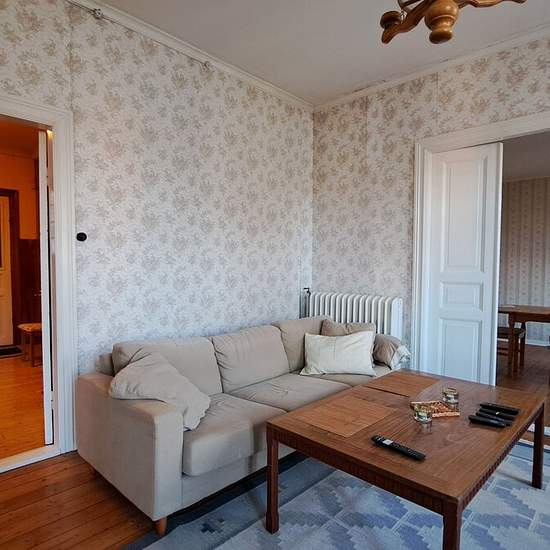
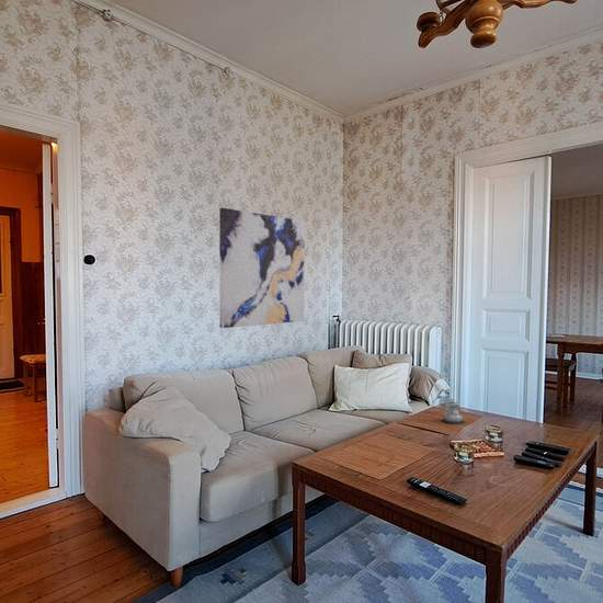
+ candle [441,398,466,425]
+ wall art [218,207,306,329]
